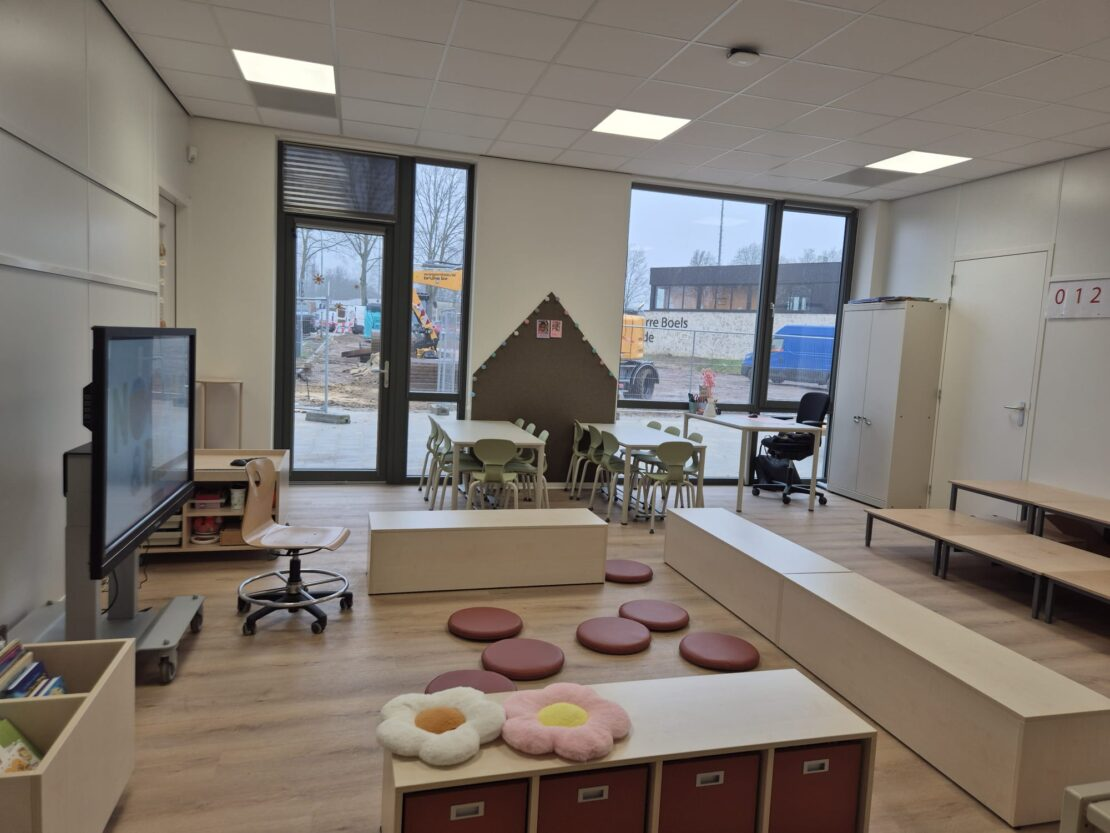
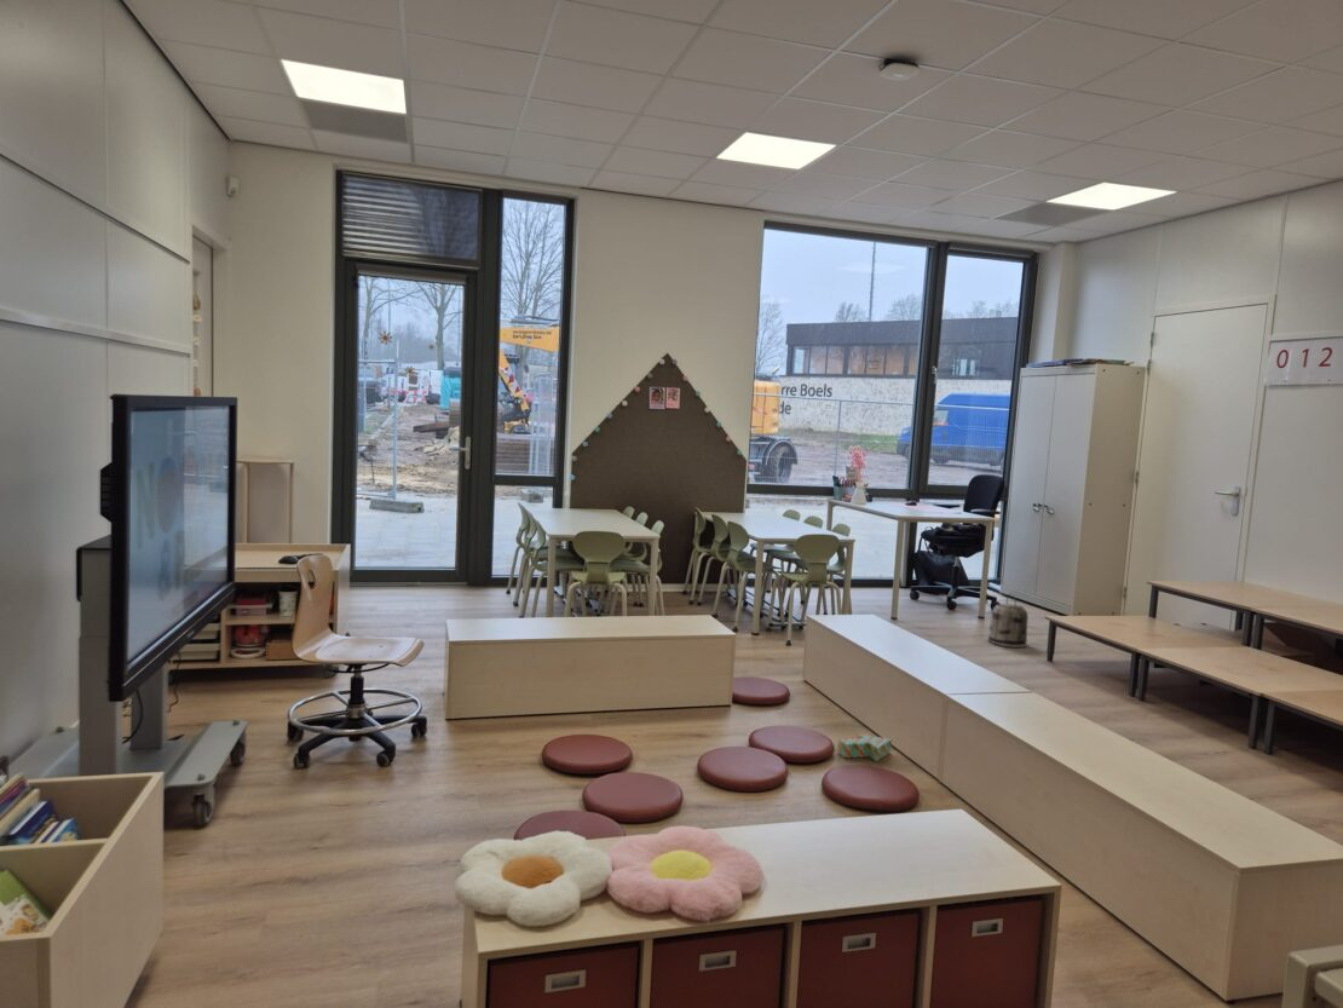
+ basket [987,593,1030,649]
+ toy blocks [837,732,893,762]
